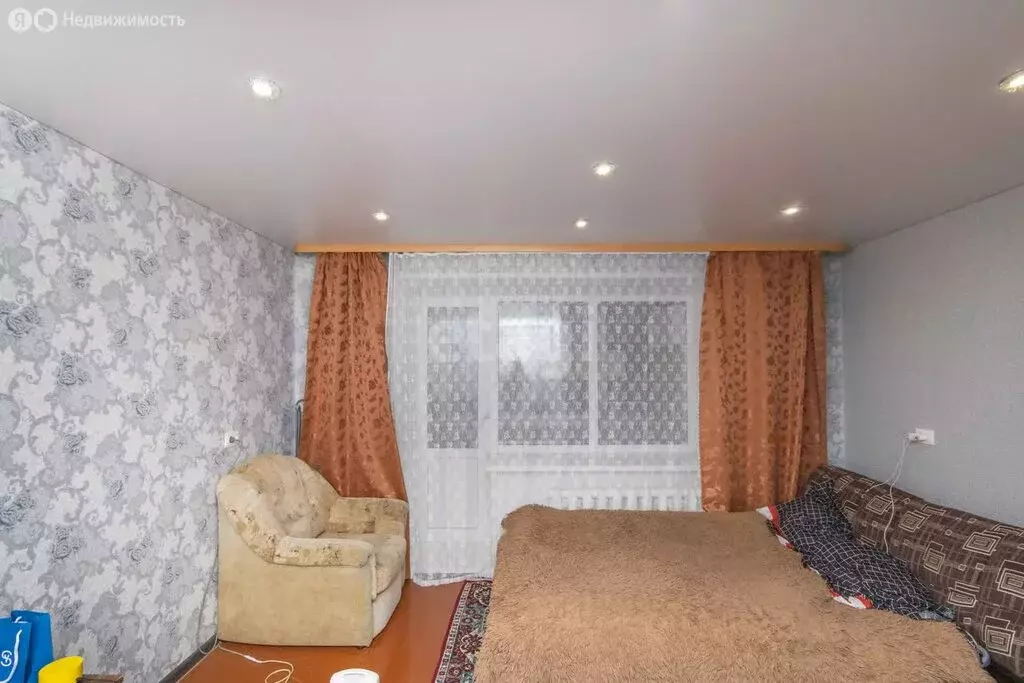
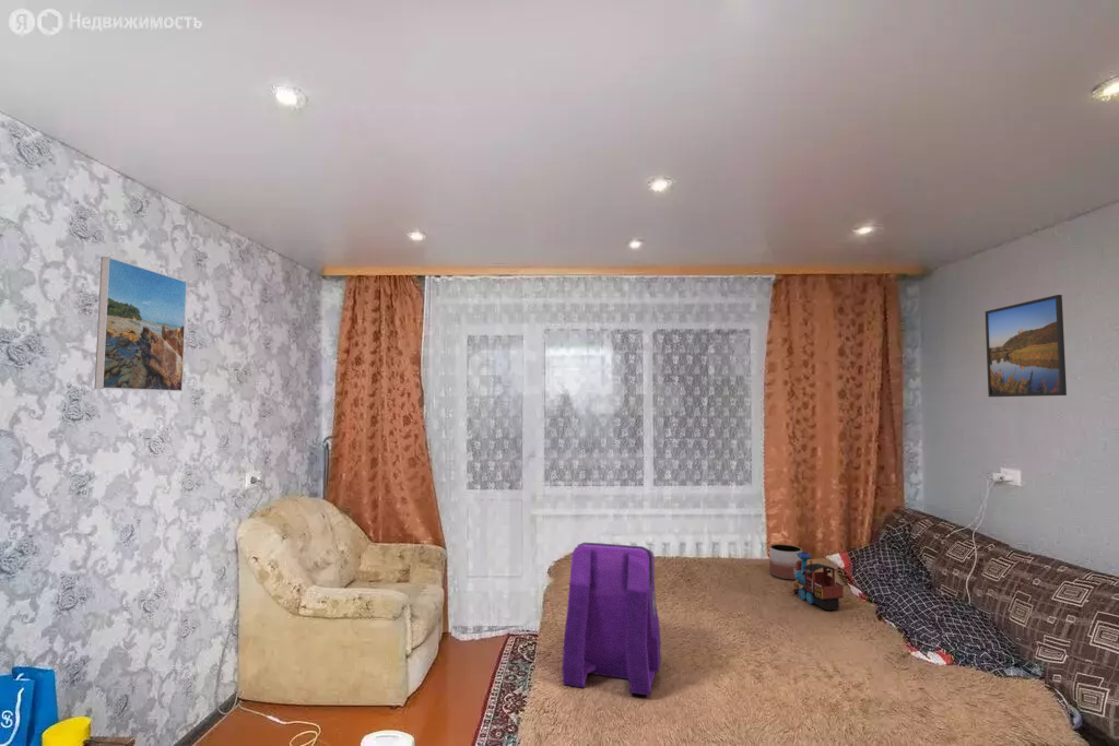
+ planter [768,543,803,580]
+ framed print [94,256,188,392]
+ backpack [562,542,662,697]
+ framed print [985,294,1068,398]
+ toy train [792,550,845,612]
